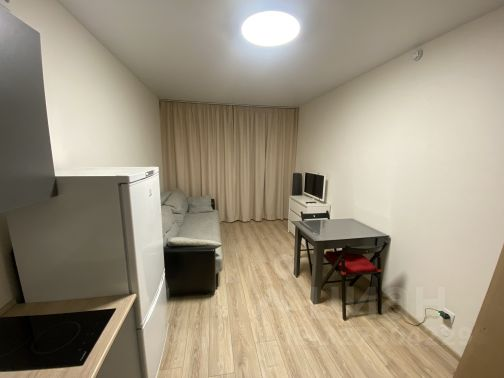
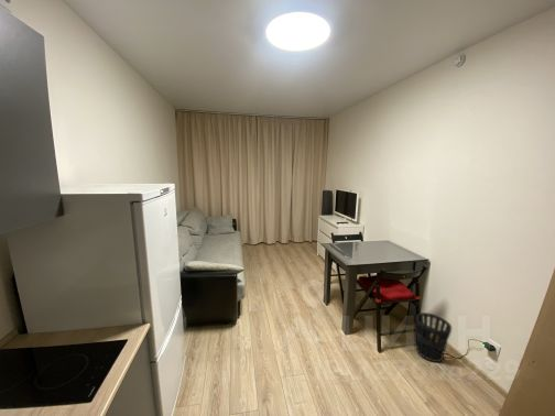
+ wastebasket [415,311,453,363]
